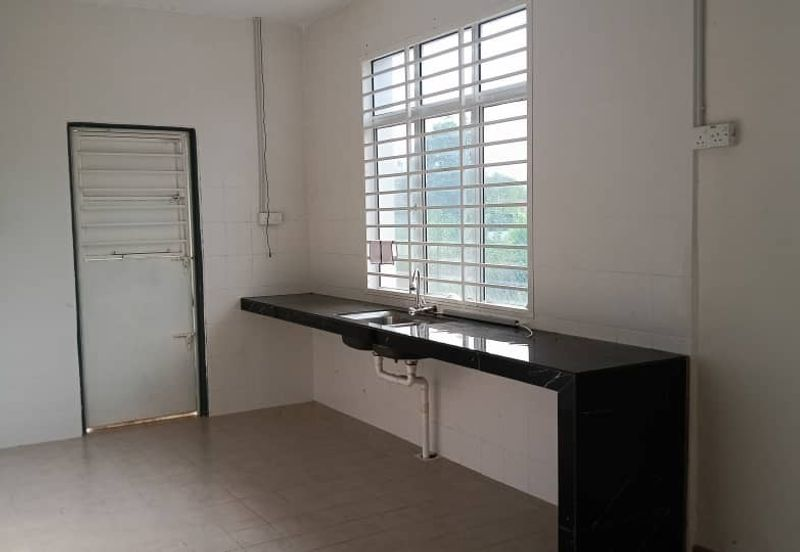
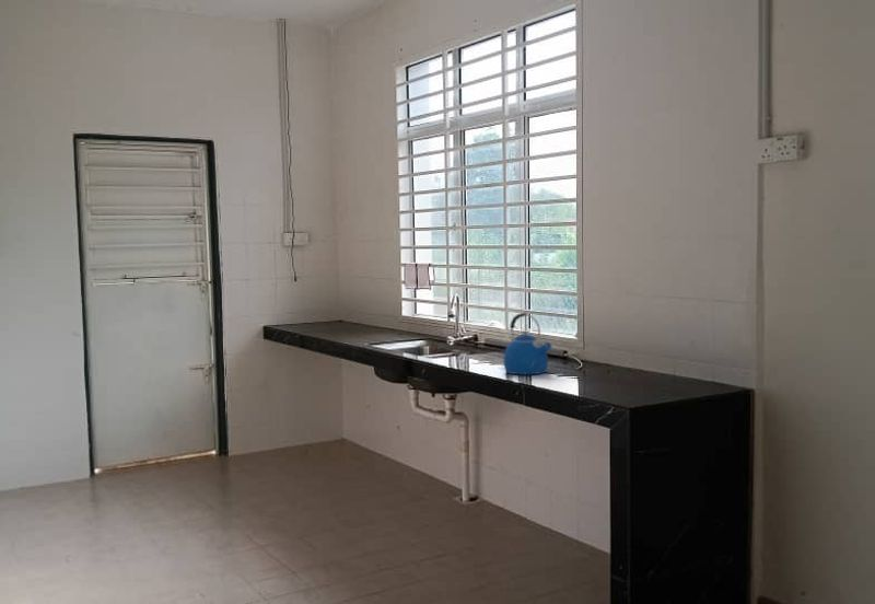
+ kettle [503,312,552,375]
